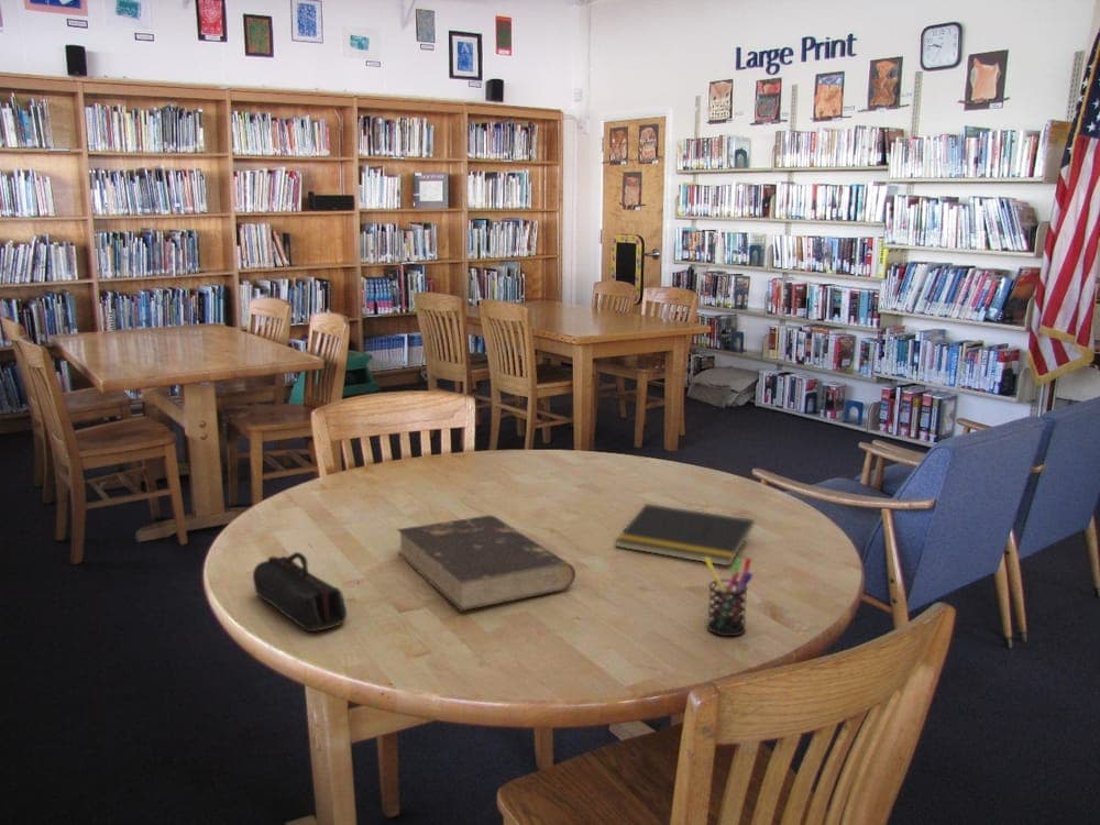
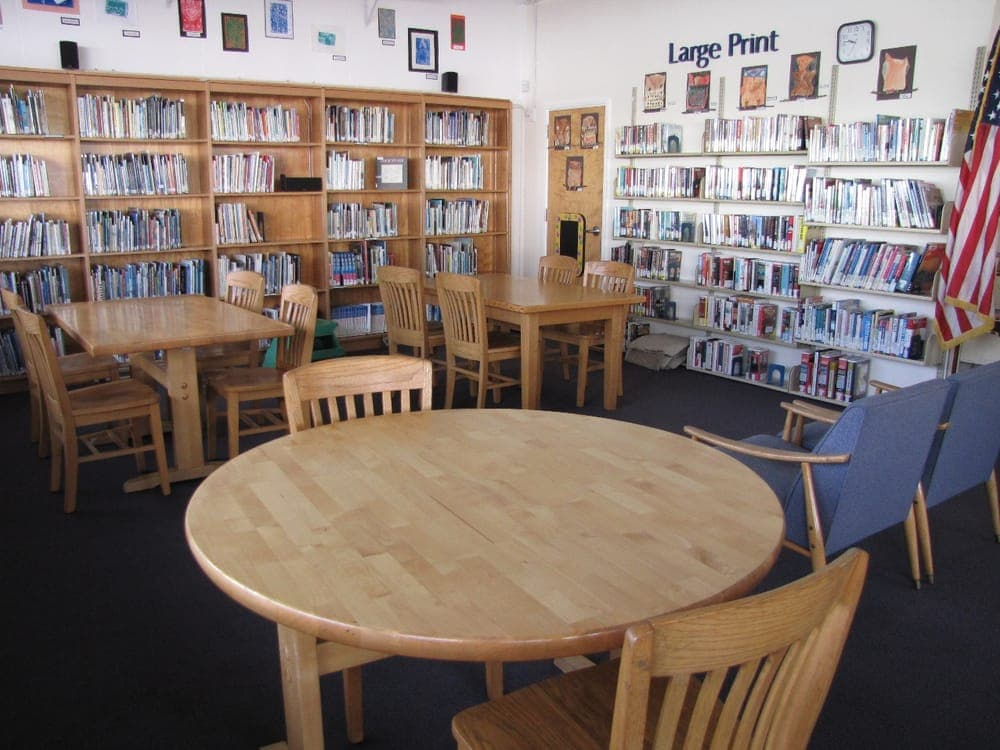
- pen holder [704,556,754,637]
- notepad [614,503,755,568]
- pencil case [252,551,348,632]
- book [396,515,576,612]
